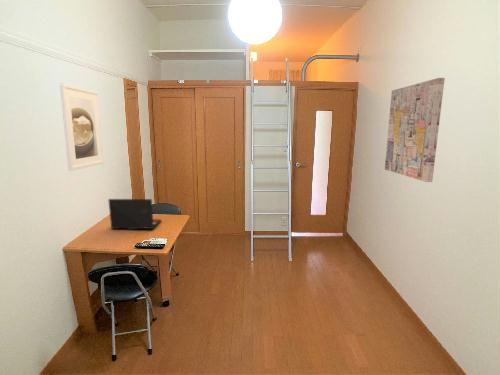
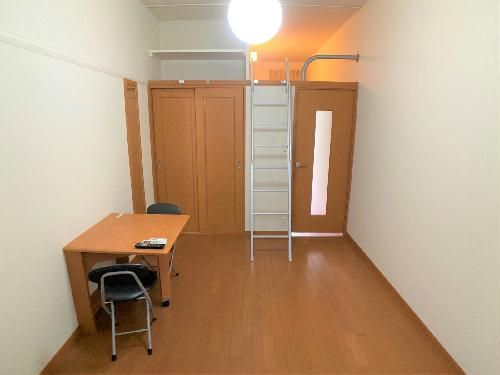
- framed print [59,82,104,172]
- wall art [384,77,446,183]
- laptop [107,198,162,230]
